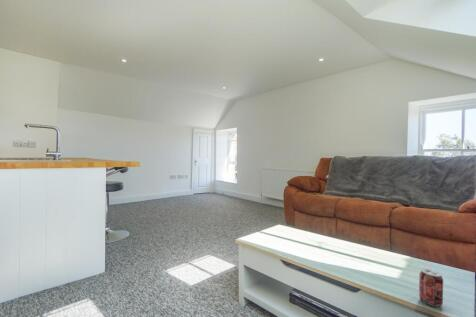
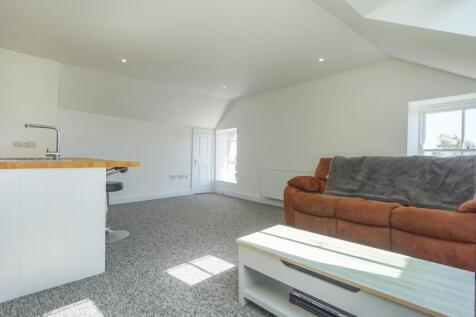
- beverage can [418,268,444,307]
